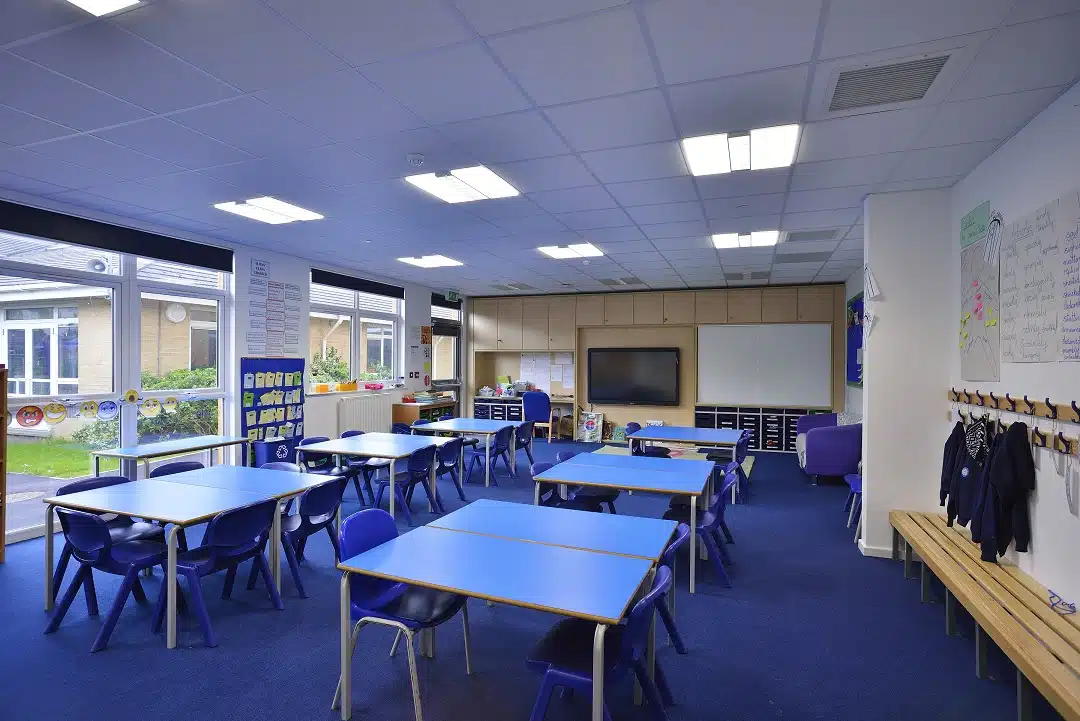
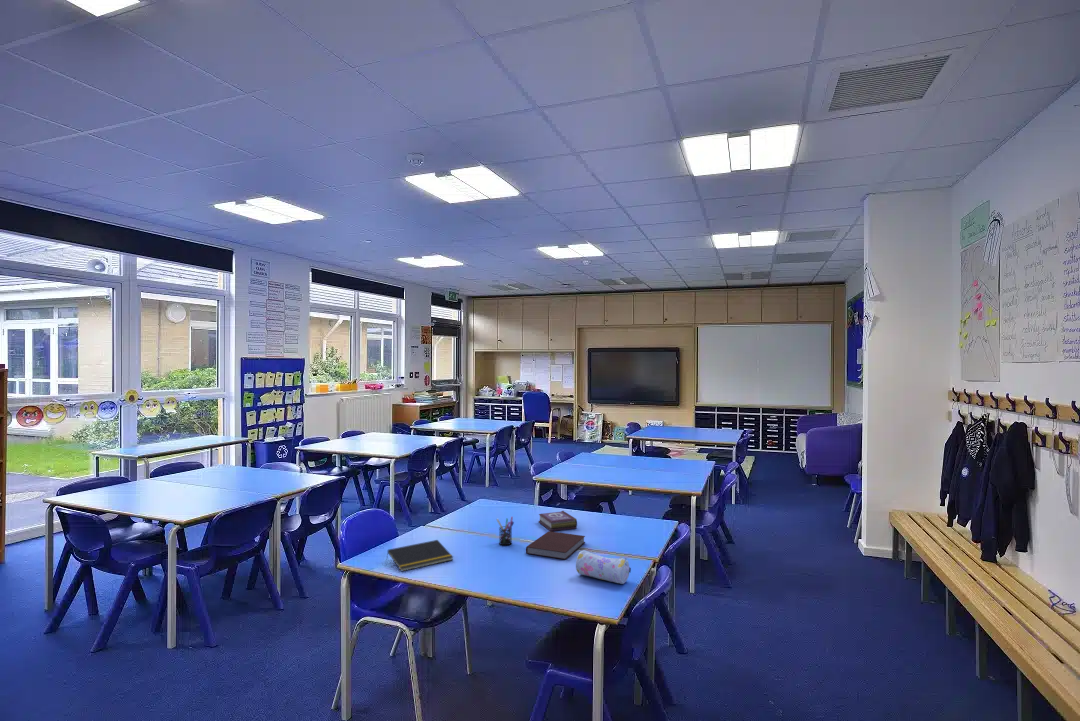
+ book [538,510,578,532]
+ notebook [525,530,586,561]
+ pencil case [575,549,632,585]
+ pen holder [496,516,515,546]
+ notepad [385,539,454,573]
